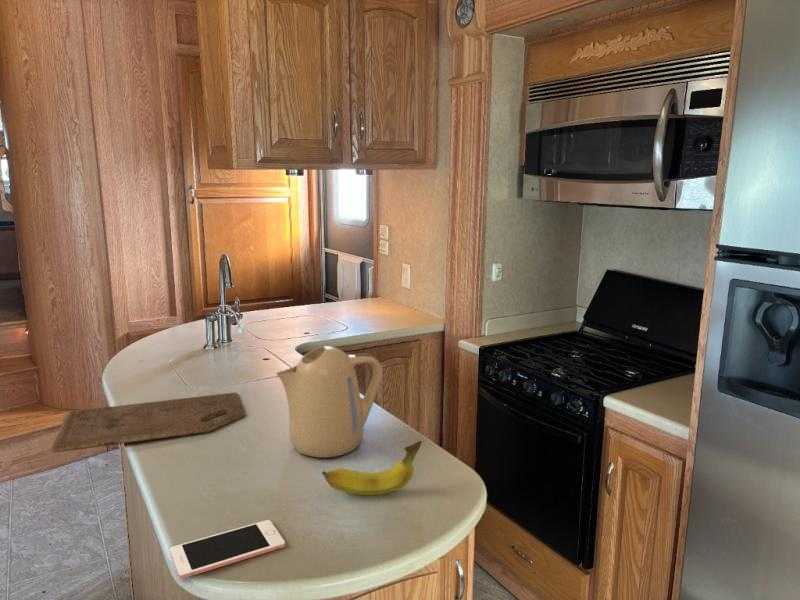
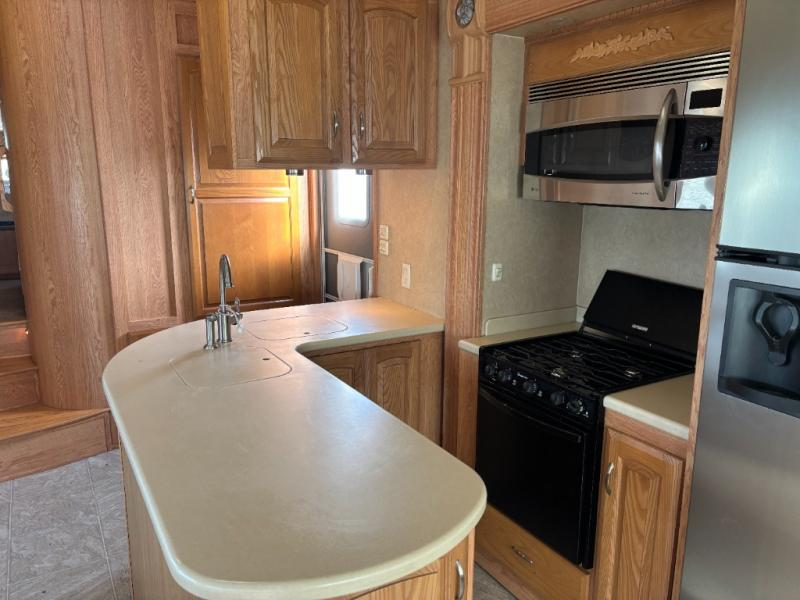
- cell phone [169,519,286,580]
- fruit [321,440,423,496]
- cutting board [49,392,246,453]
- kettle [275,345,383,459]
